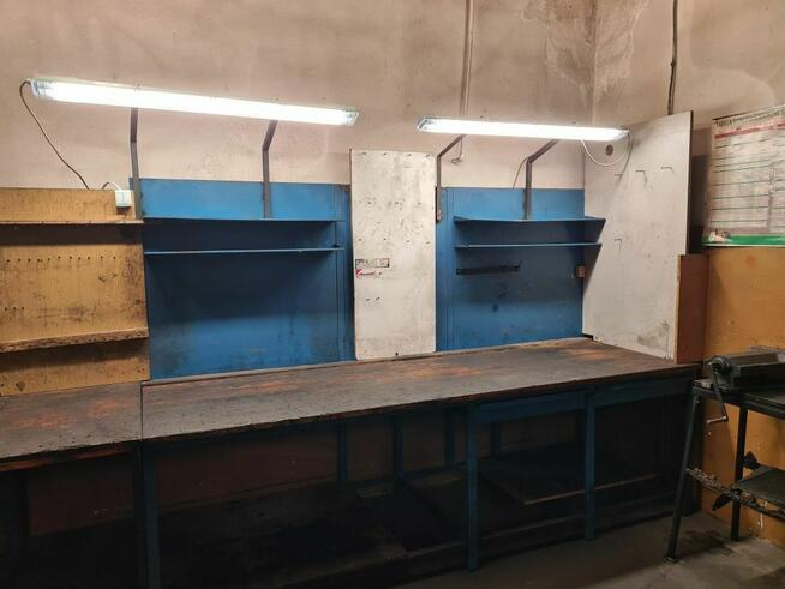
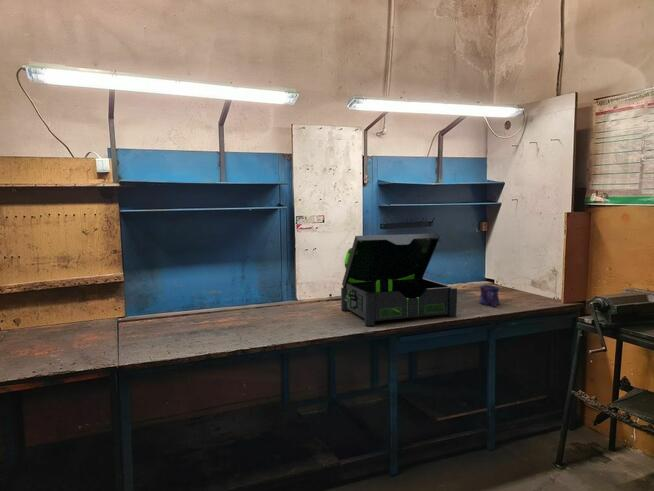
+ tool box [340,233,458,327]
+ mug [478,284,500,308]
